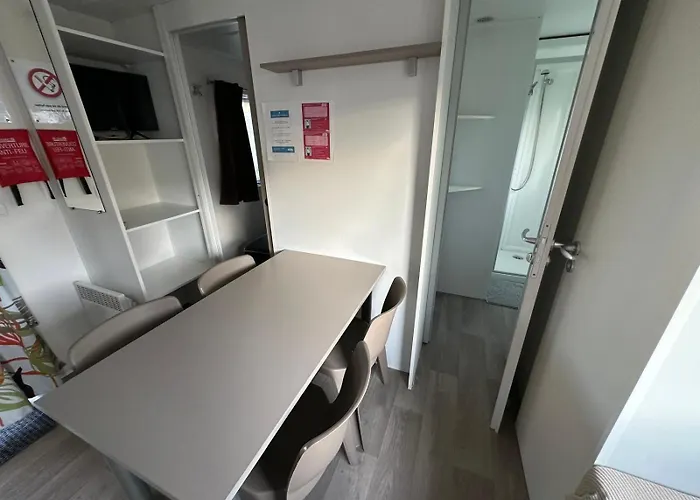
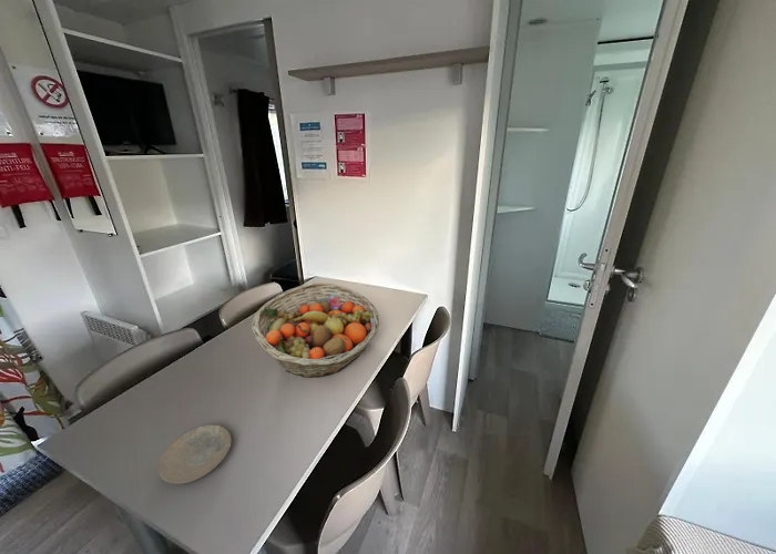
+ fruit basket [251,281,380,379]
+ plate [156,423,232,485]
